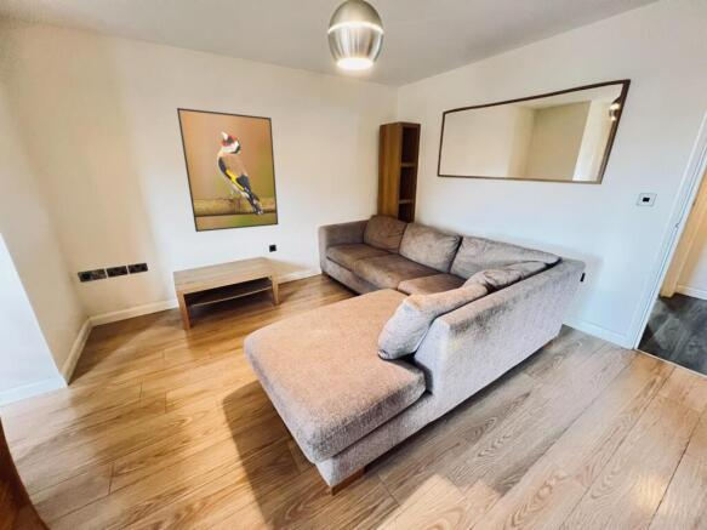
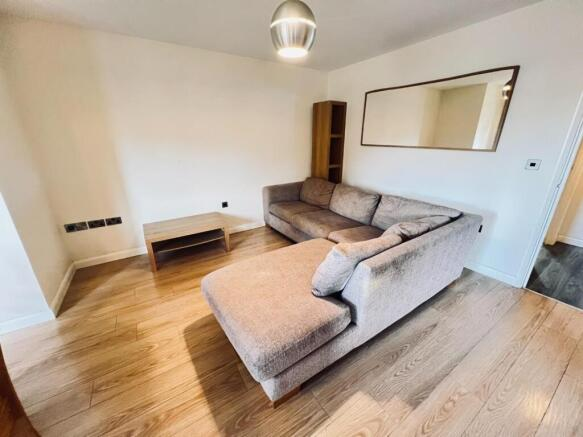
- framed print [176,107,279,233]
